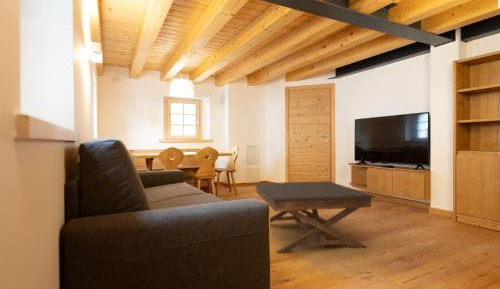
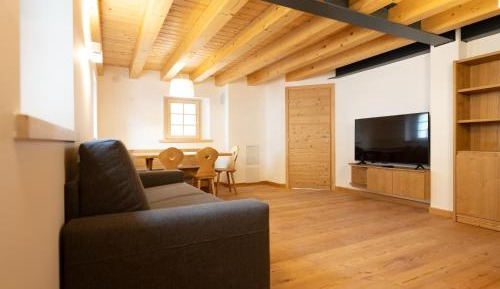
- coffee table [253,180,375,254]
